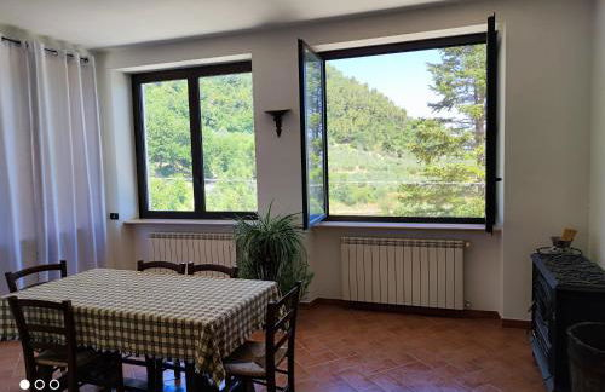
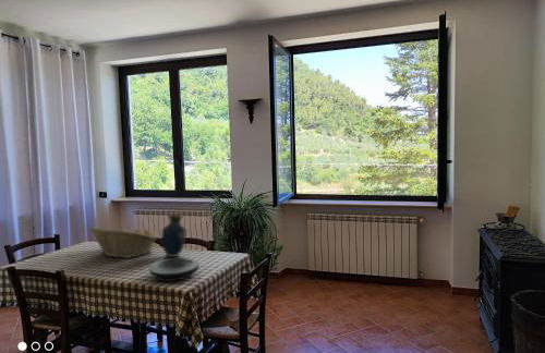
+ vase [161,214,187,258]
+ fruit basket [87,224,159,259]
+ plate [148,256,201,282]
